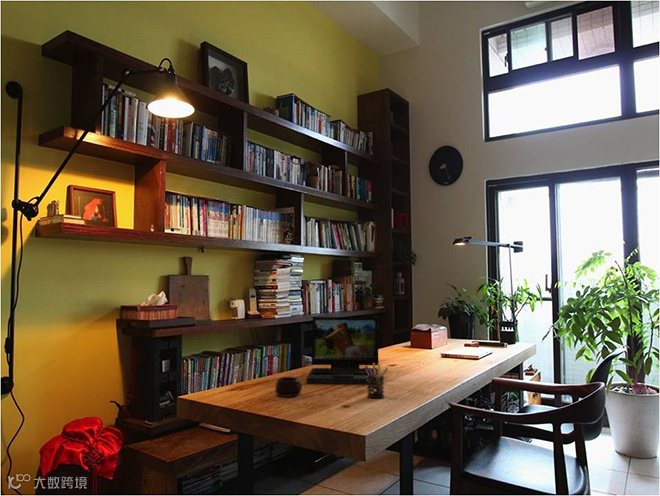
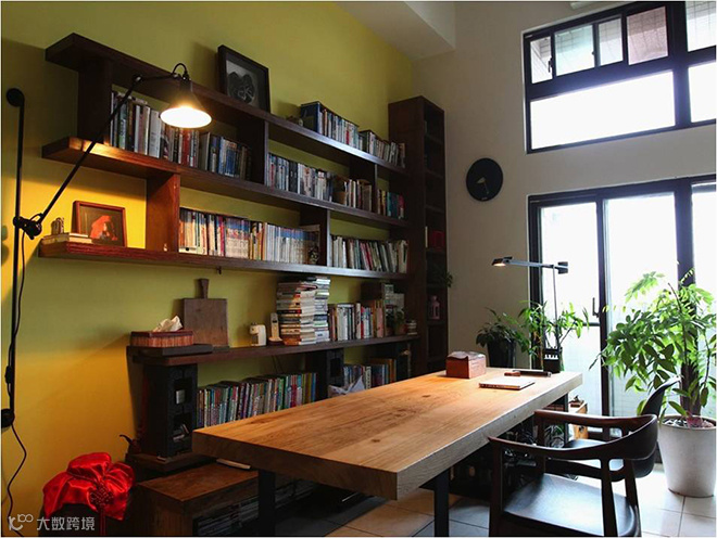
- pen holder [364,362,389,399]
- laptop [305,316,380,385]
- mug [274,376,303,398]
